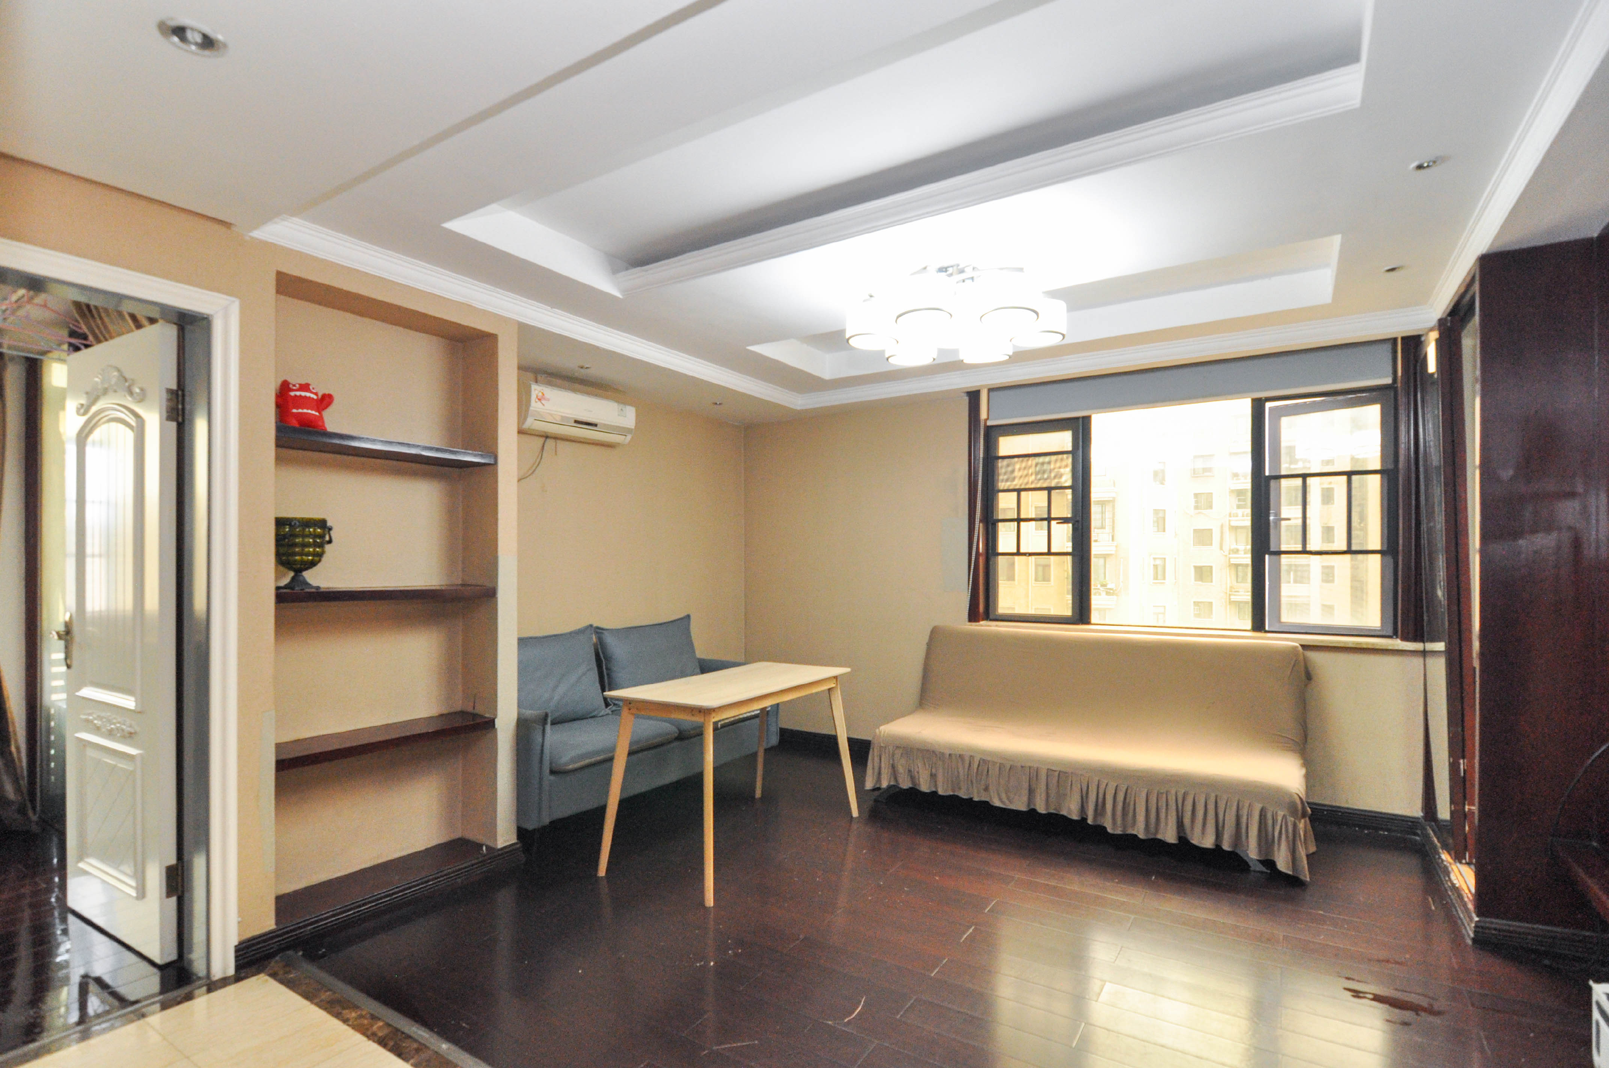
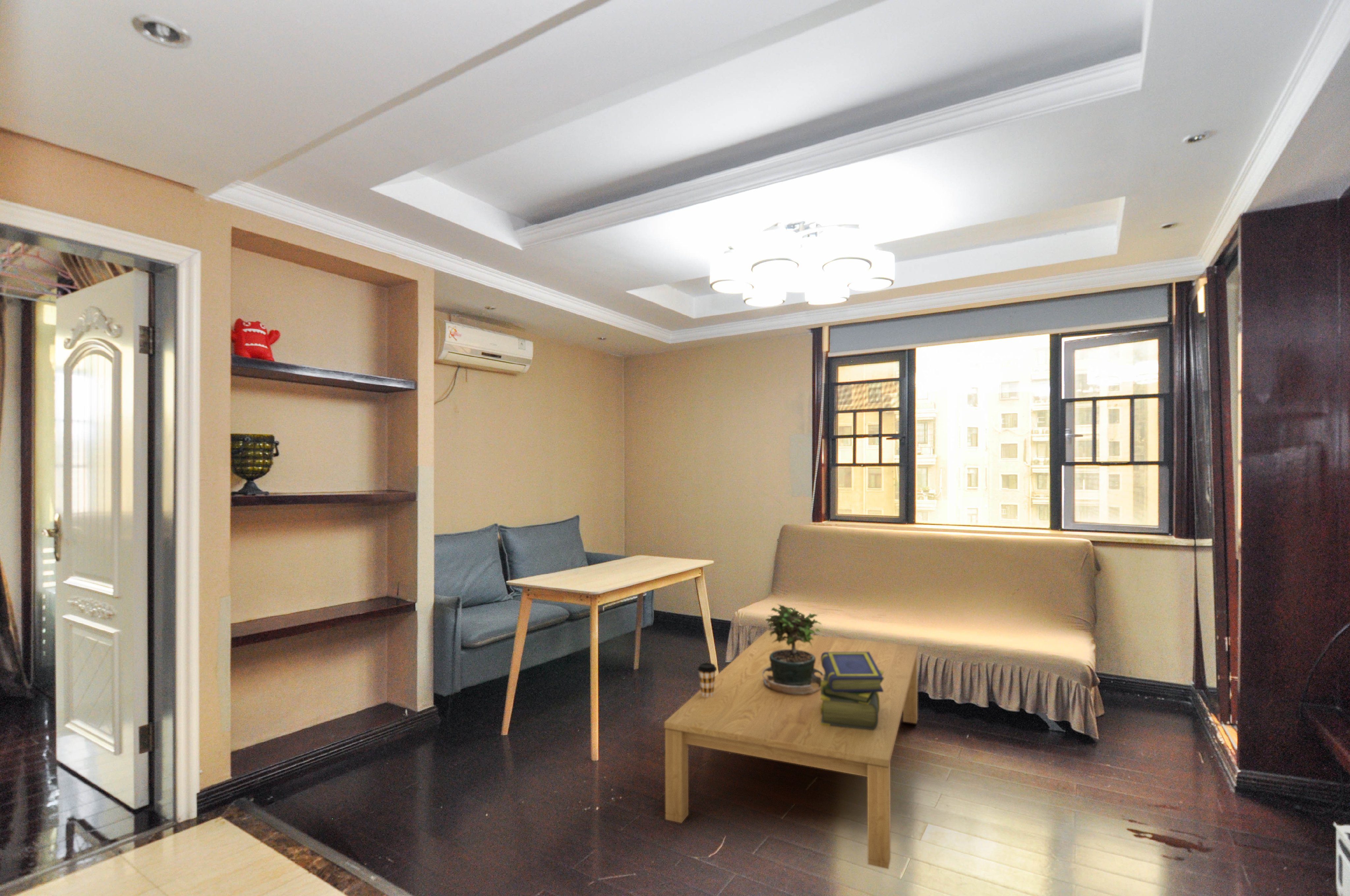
+ coffee table [664,630,918,869]
+ coffee cup [697,663,717,697]
+ stack of books [821,652,884,730]
+ potted plant [762,603,824,695]
